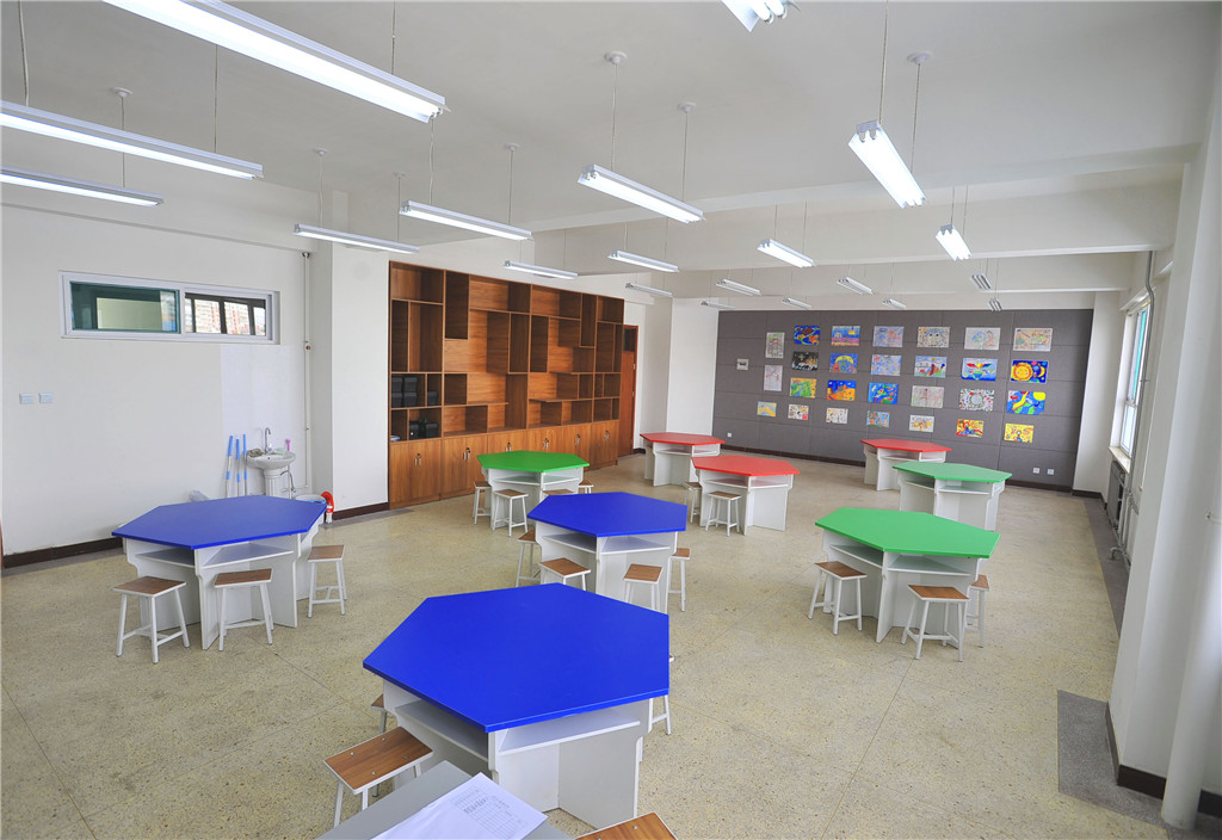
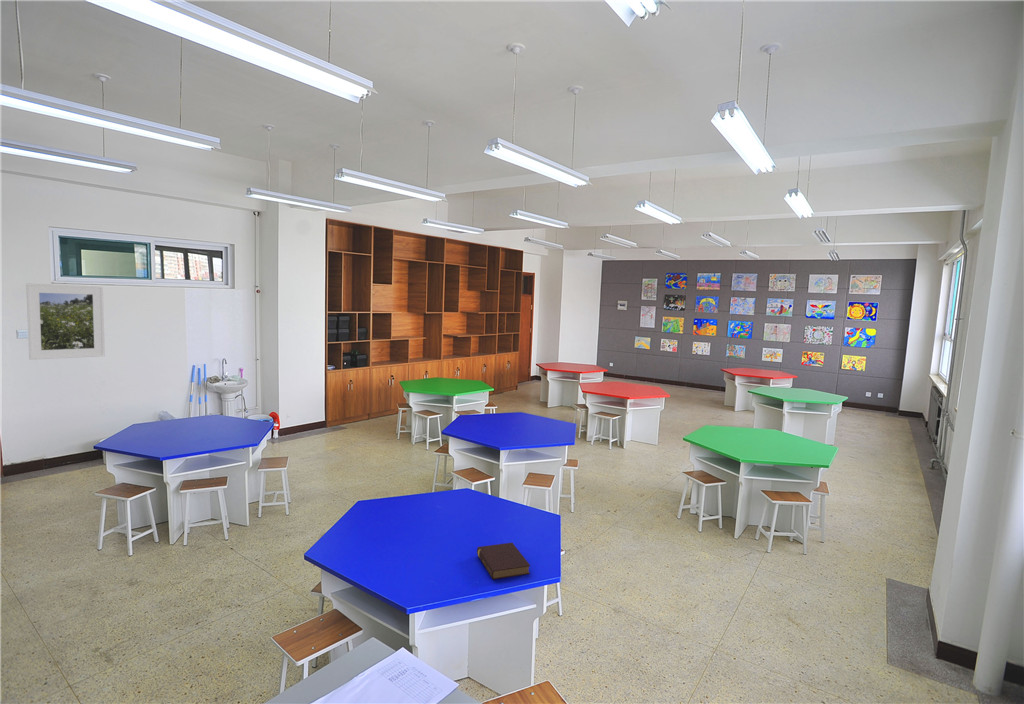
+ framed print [25,282,106,361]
+ book [476,542,531,581]
